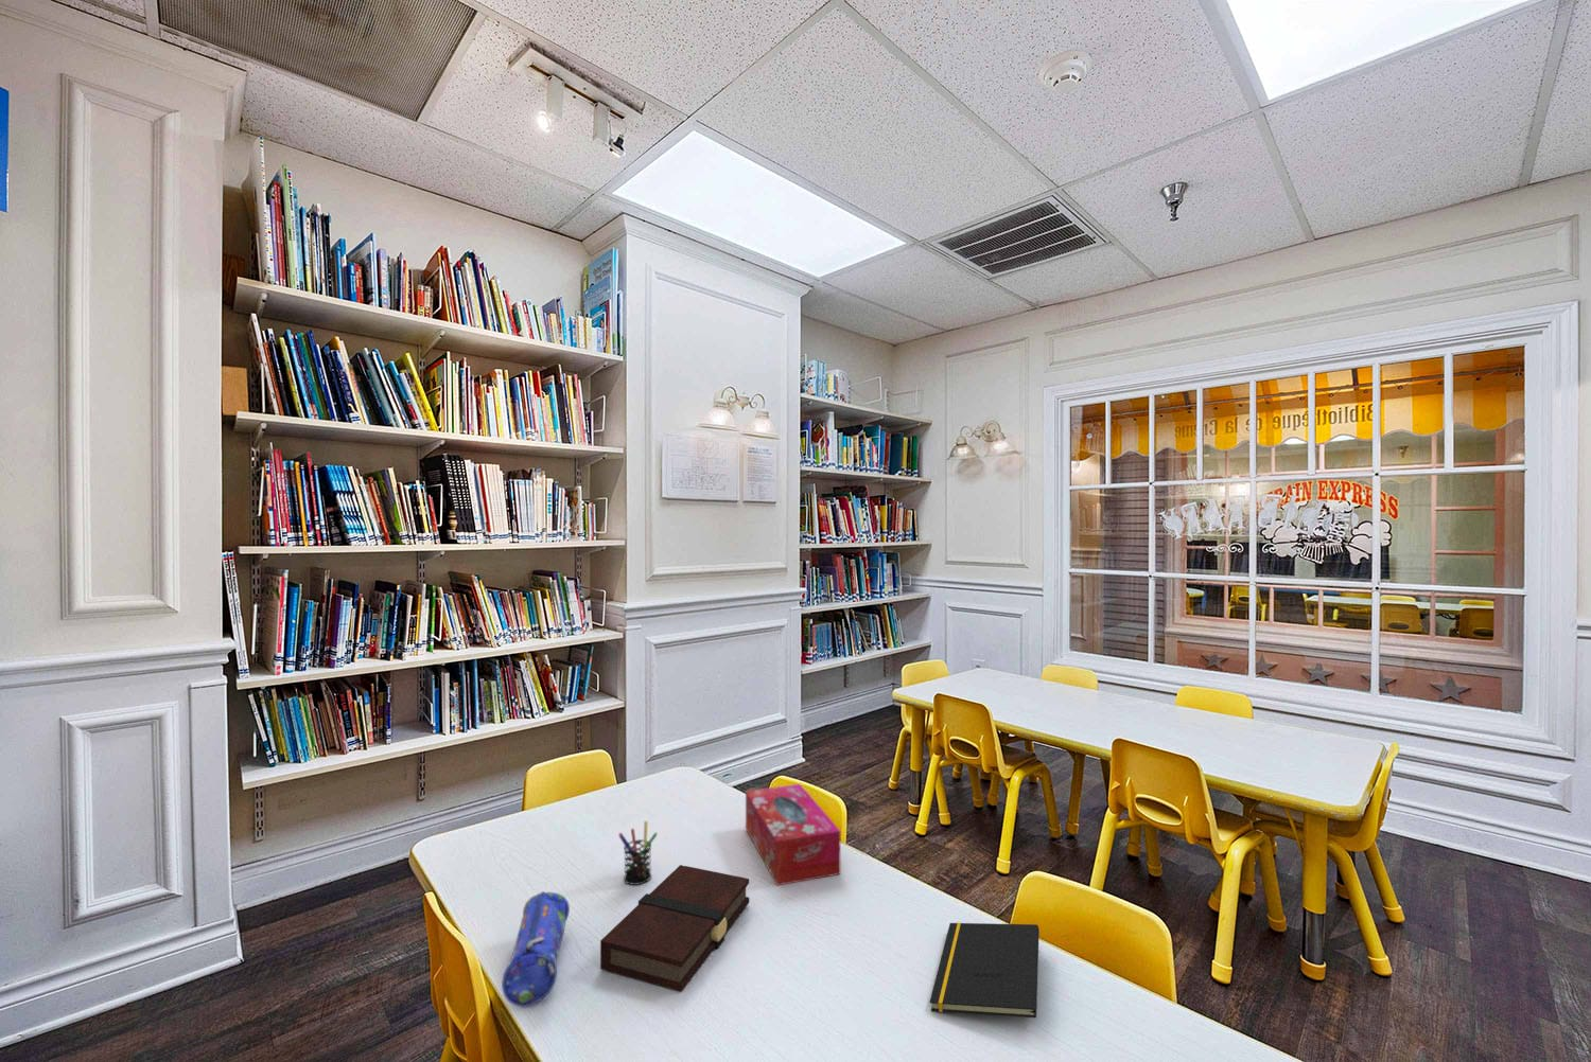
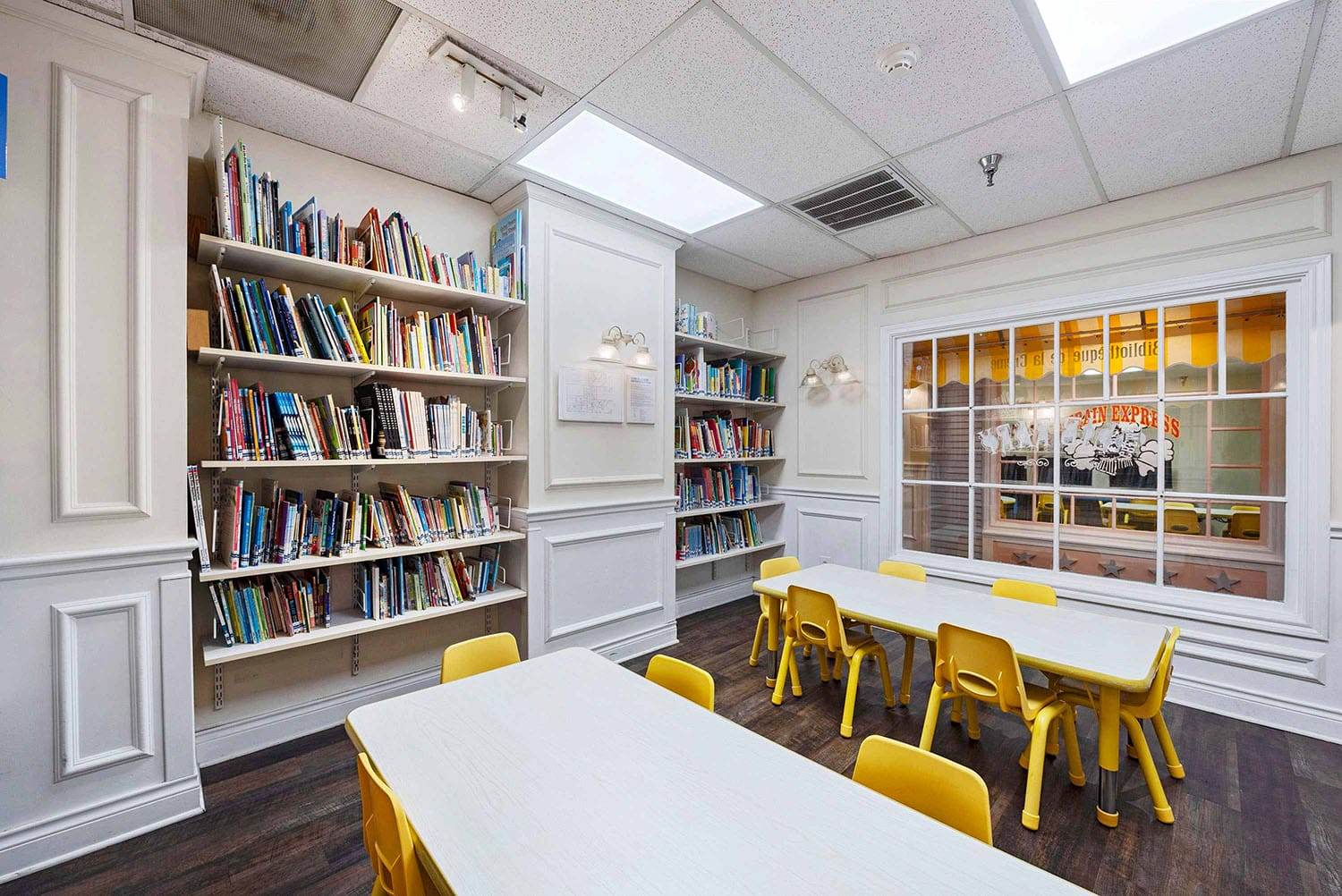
- tissue box [745,783,841,887]
- book [599,864,750,992]
- notepad [928,921,1041,1018]
- pen holder [618,820,659,887]
- pencil case [500,890,570,1007]
